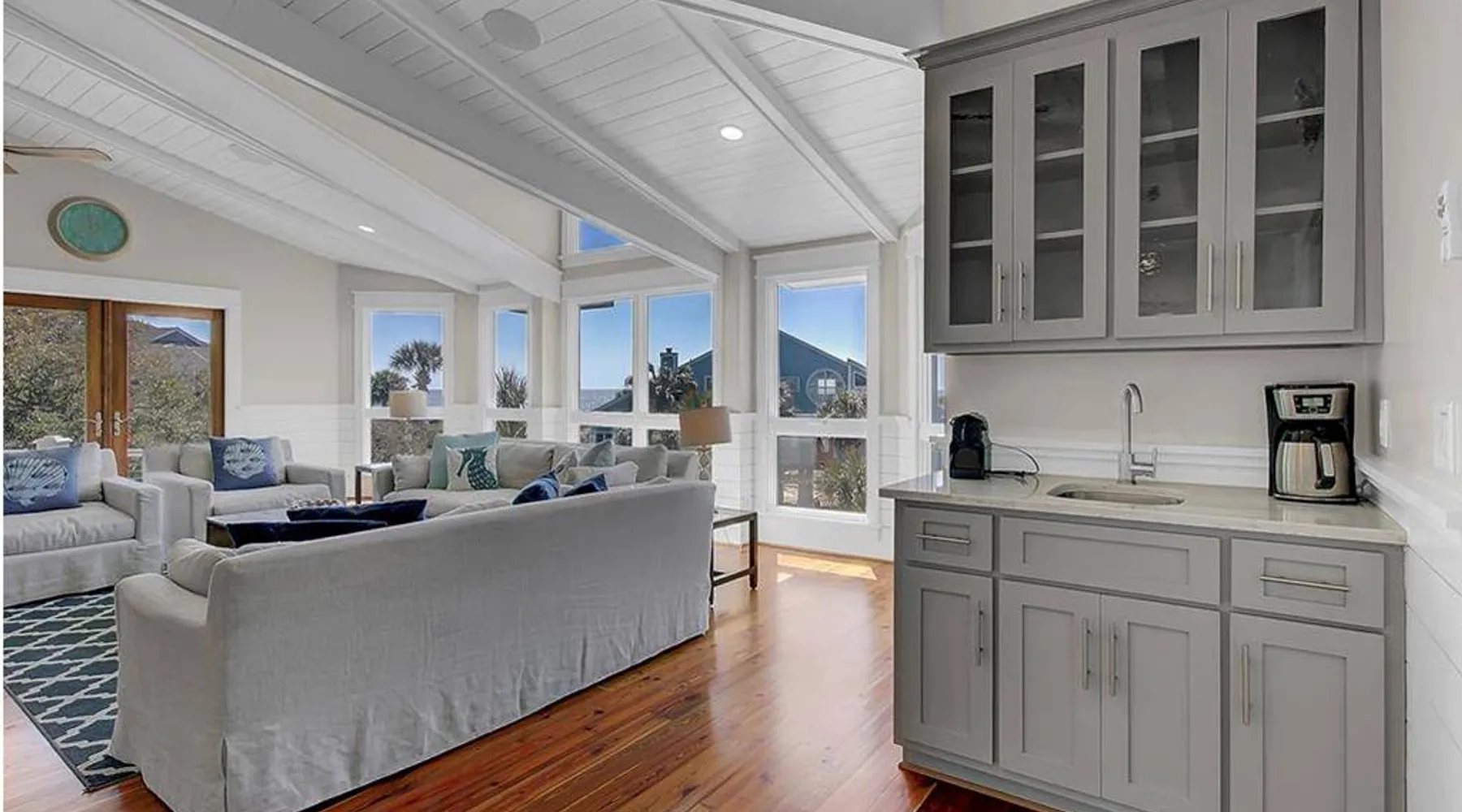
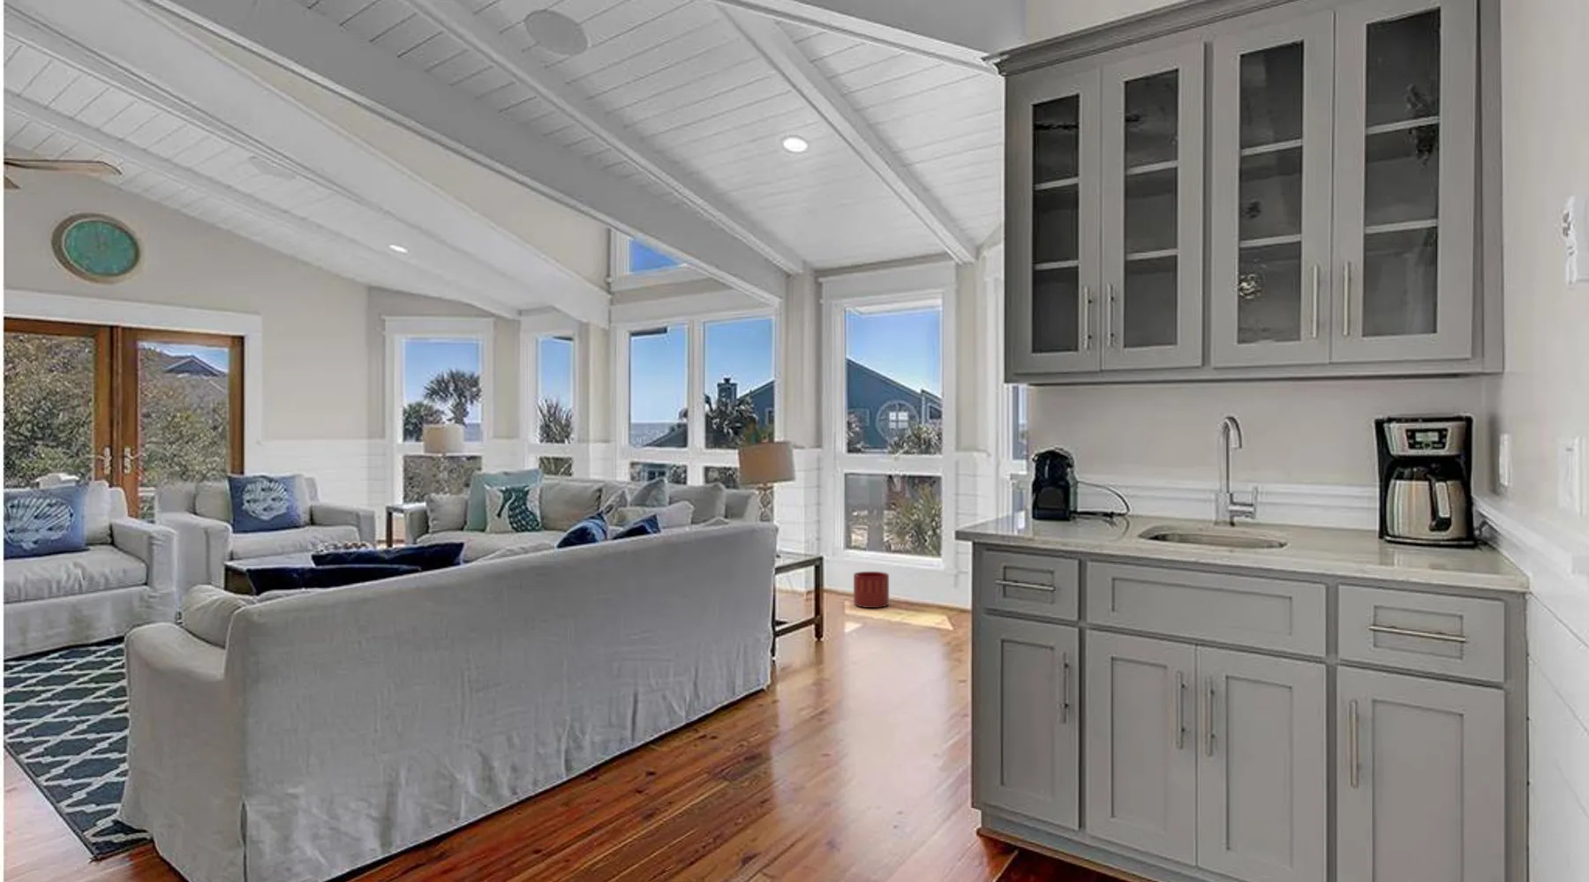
+ planter [853,570,890,608]
